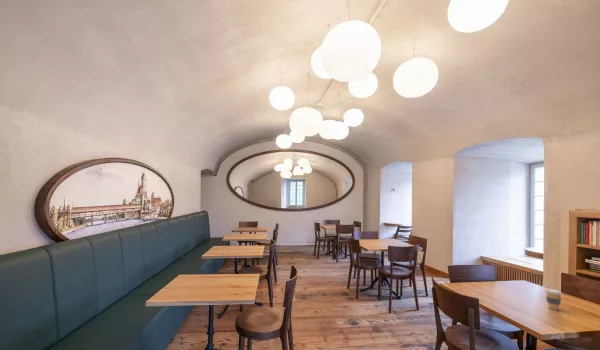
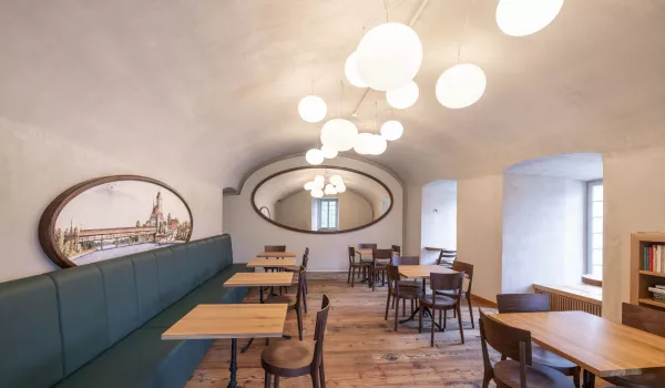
- coffee cup [544,288,563,311]
